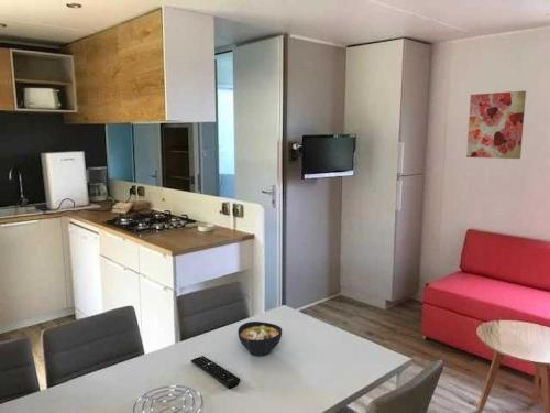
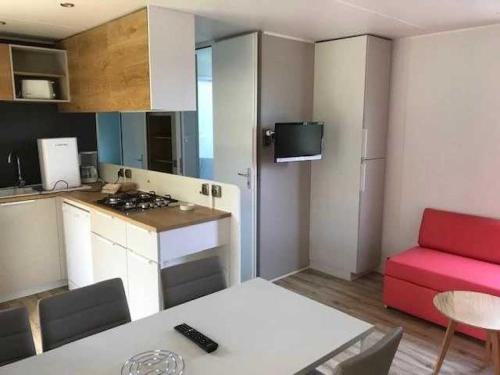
- wall art [465,90,527,160]
- bowl [237,320,283,357]
